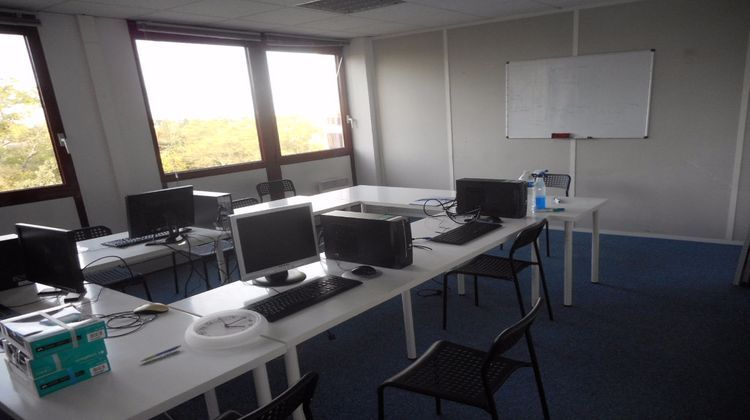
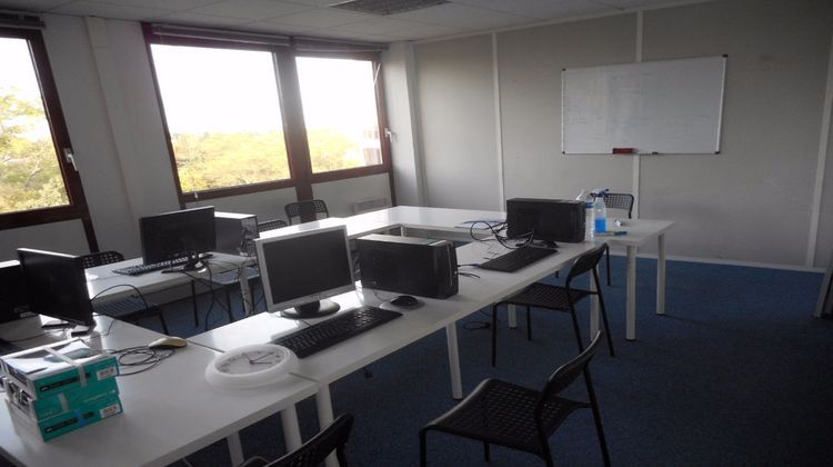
- pen [139,344,182,363]
